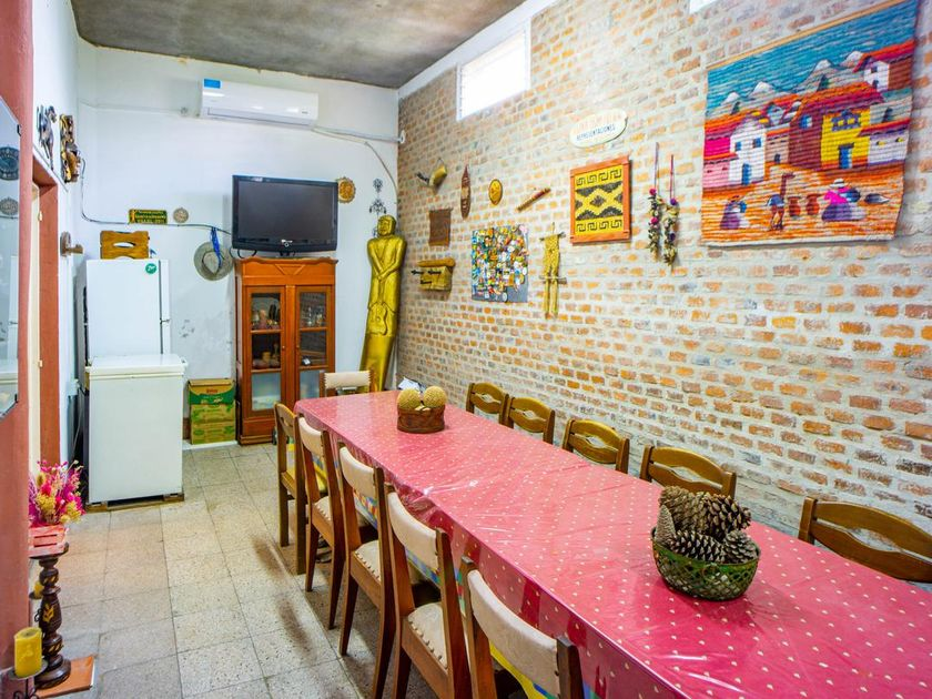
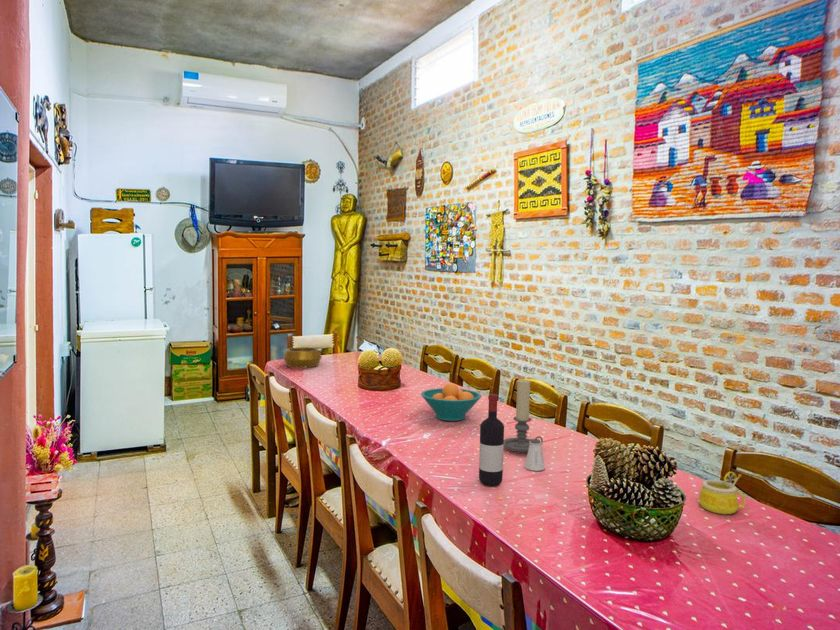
+ decorative bowl [282,346,323,369]
+ candle holder [504,379,544,454]
+ mug [698,471,746,515]
+ saltshaker [524,438,546,472]
+ wine bottle [478,393,505,487]
+ fruit bowl [420,382,482,422]
